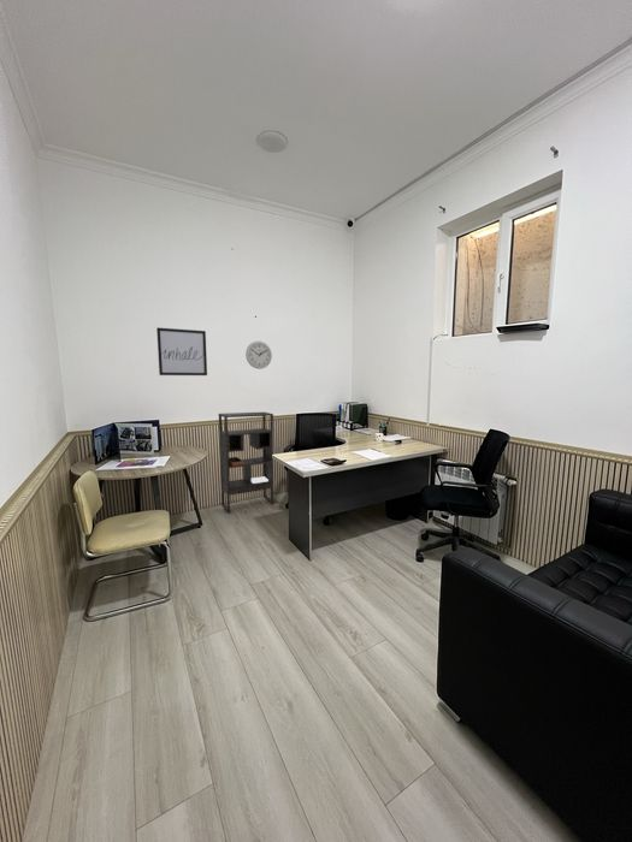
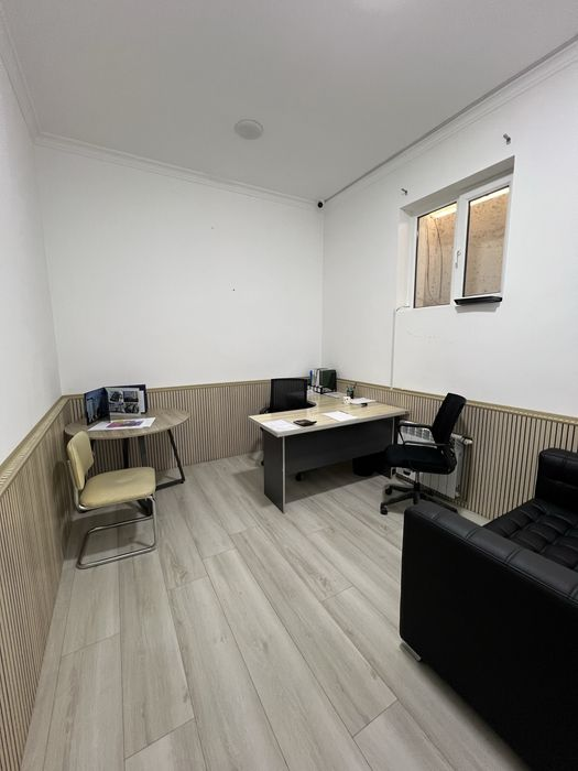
- wall art [155,326,208,376]
- bookshelf [217,411,276,514]
- wall clock [244,340,273,370]
